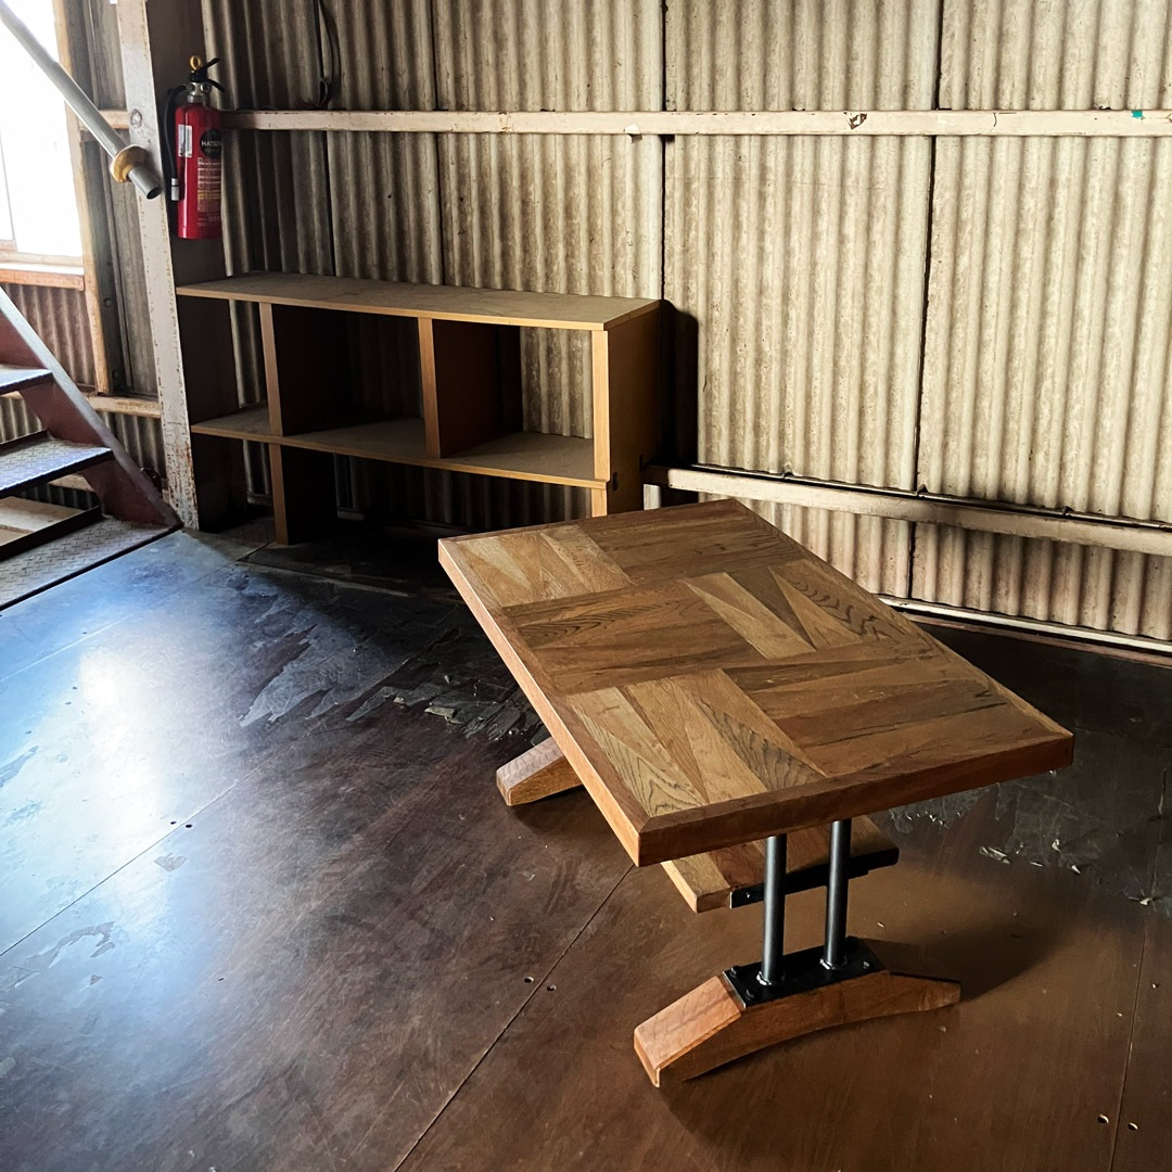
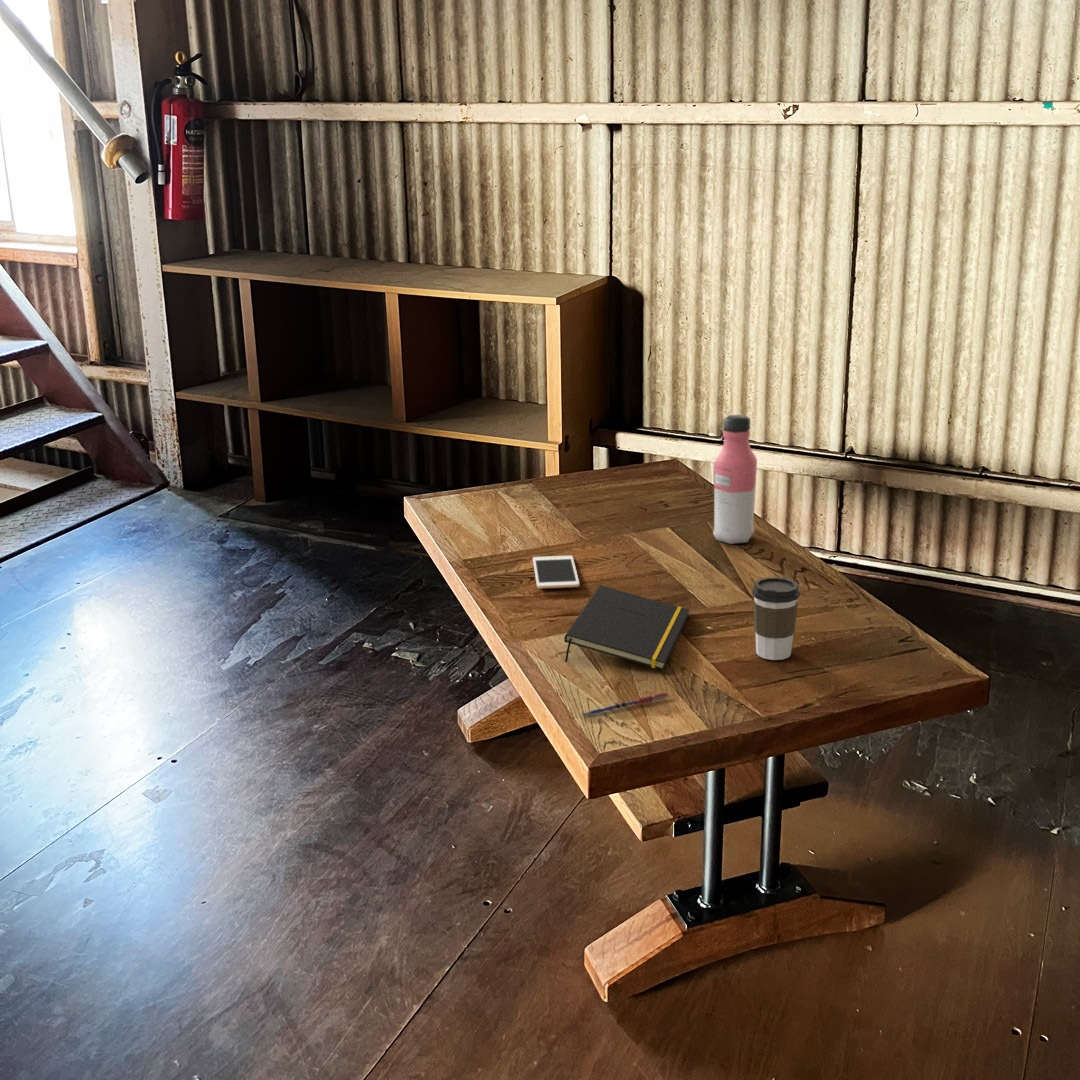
+ cell phone [532,555,580,589]
+ notepad [563,584,691,671]
+ pen [580,692,670,718]
+ water bottle [712,414,758,545]
+ coffee cup [751,576,801,661]
